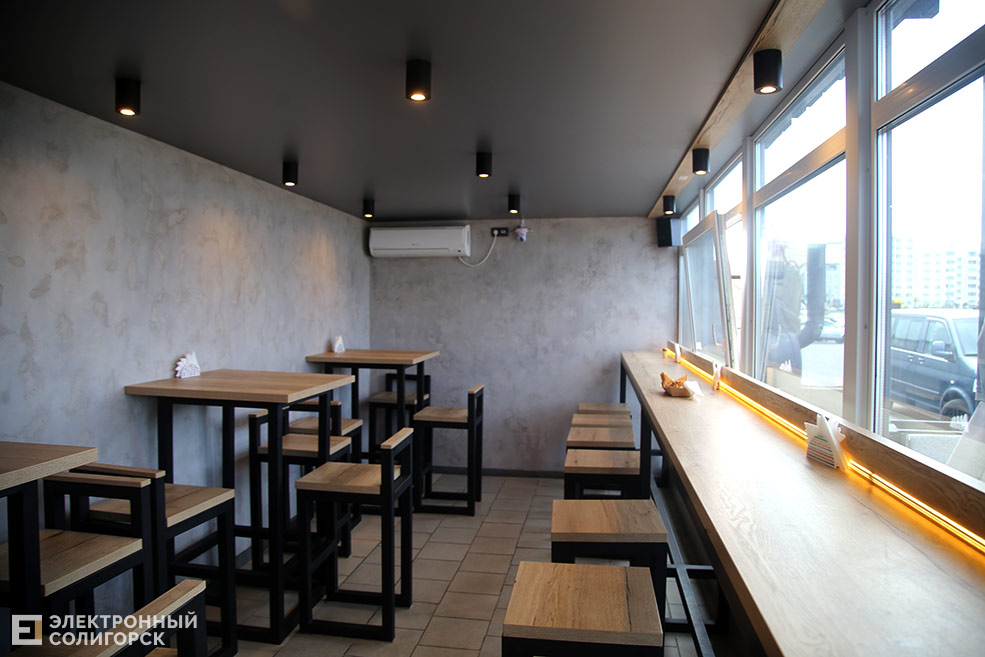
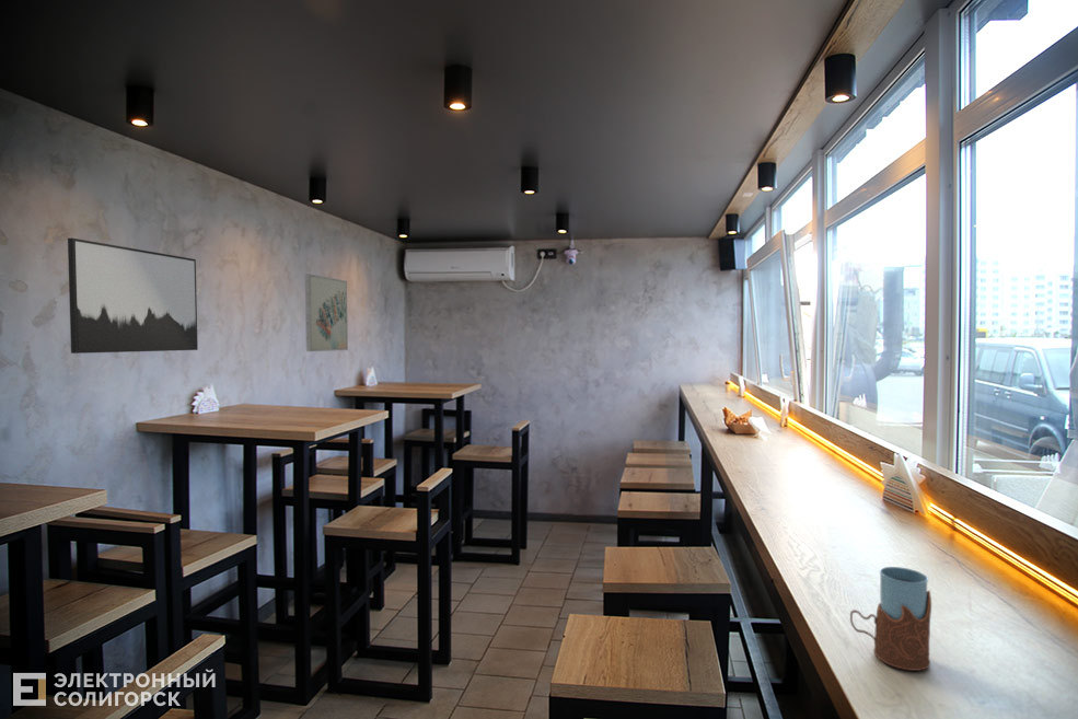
+ wall art [67,237,199,355]
+ drinking glass [849,566,932,672]
+ wall art [304,272,349,352]
